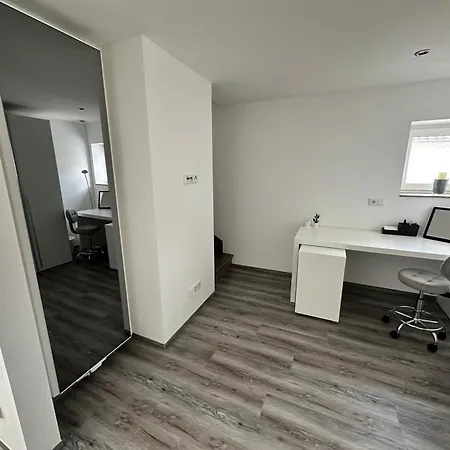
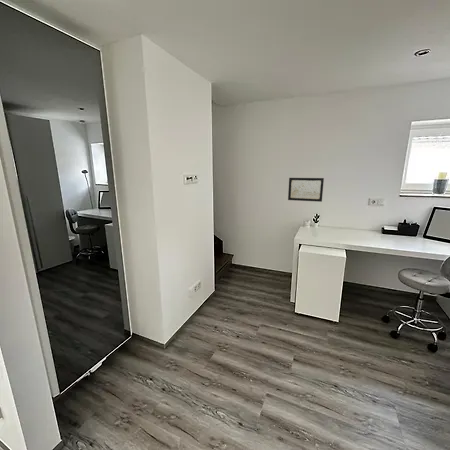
+ wall art [287,177,325,203]
